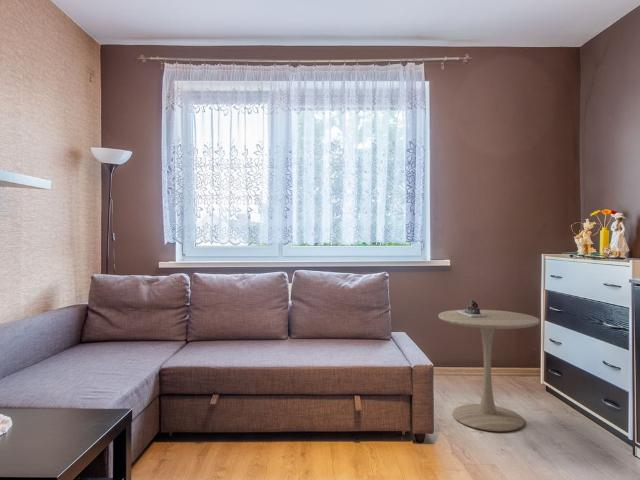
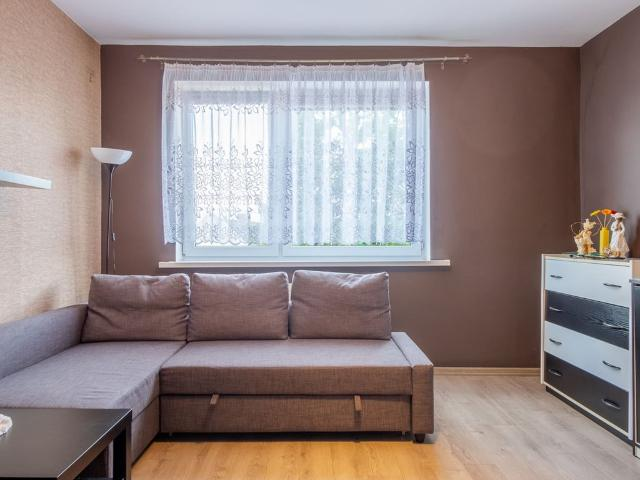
- decorative figurine [457,299,486,317]
- side table [437,309,541,432]
